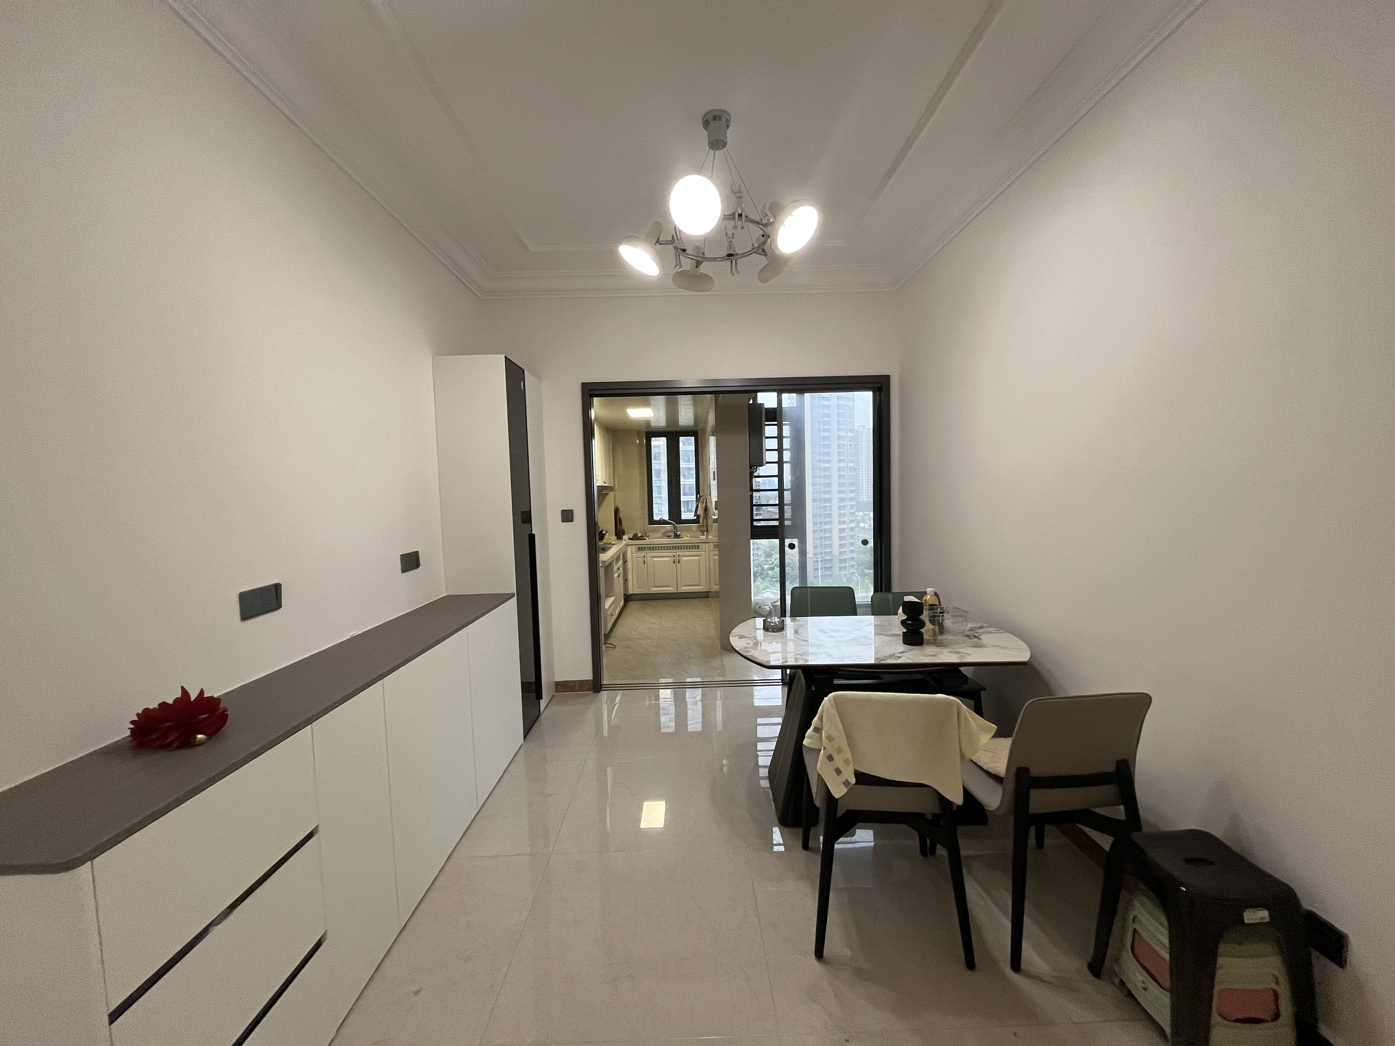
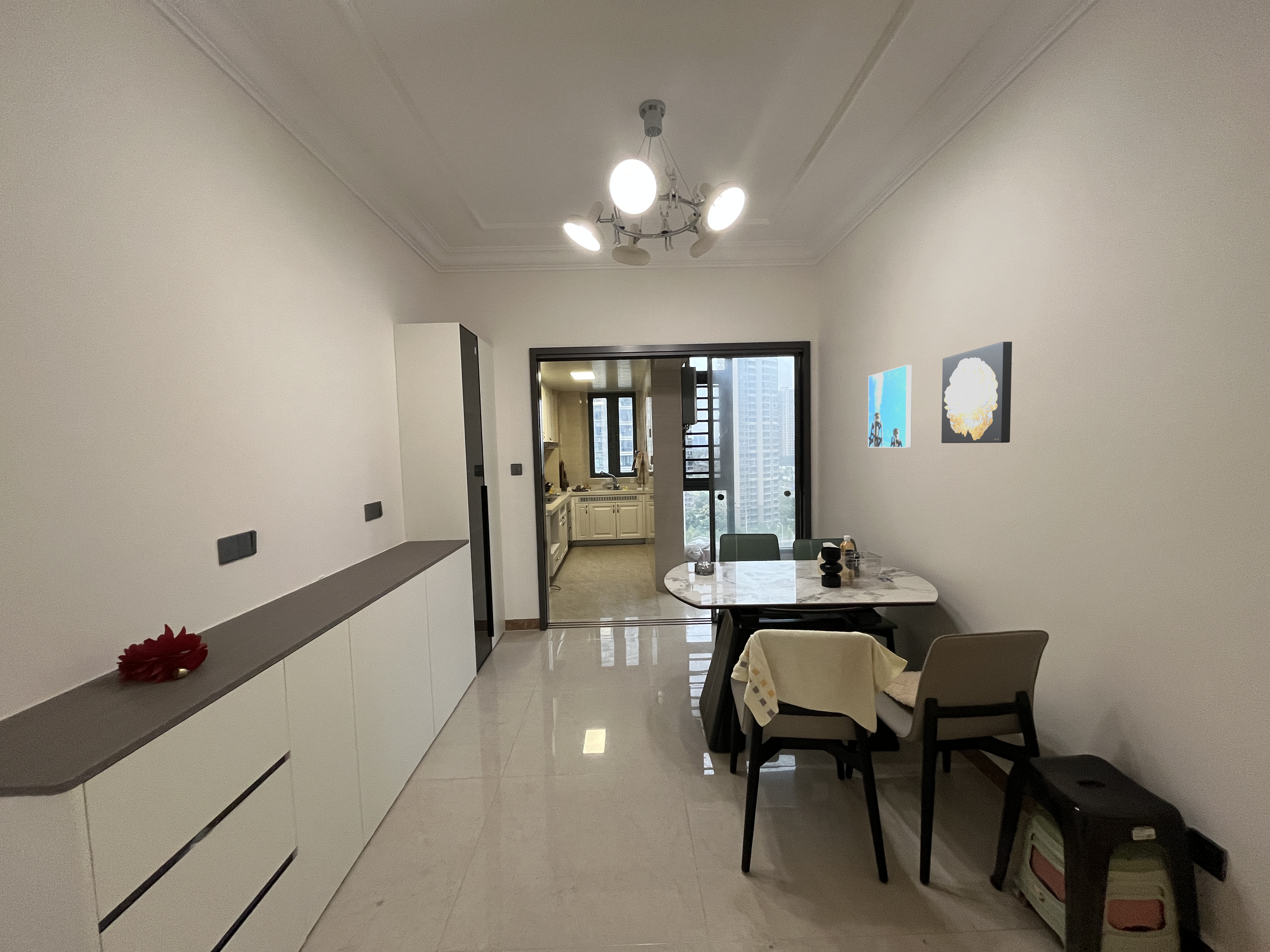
+ wall art [941,341,1012,444]
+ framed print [868,364,912,448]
